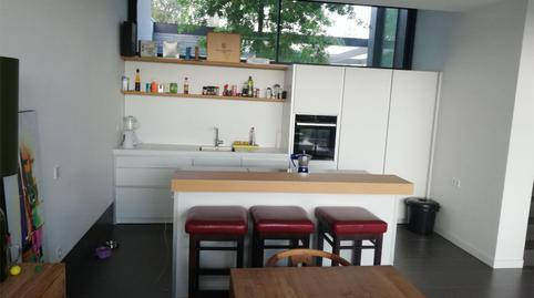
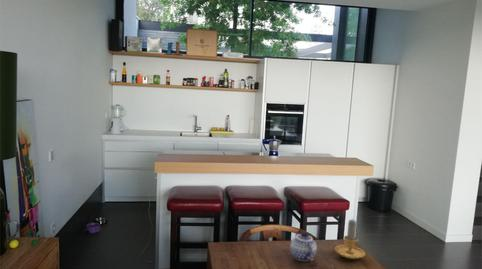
+ candle [334,219,366,260]
+ teapot [289,229,318,262]
